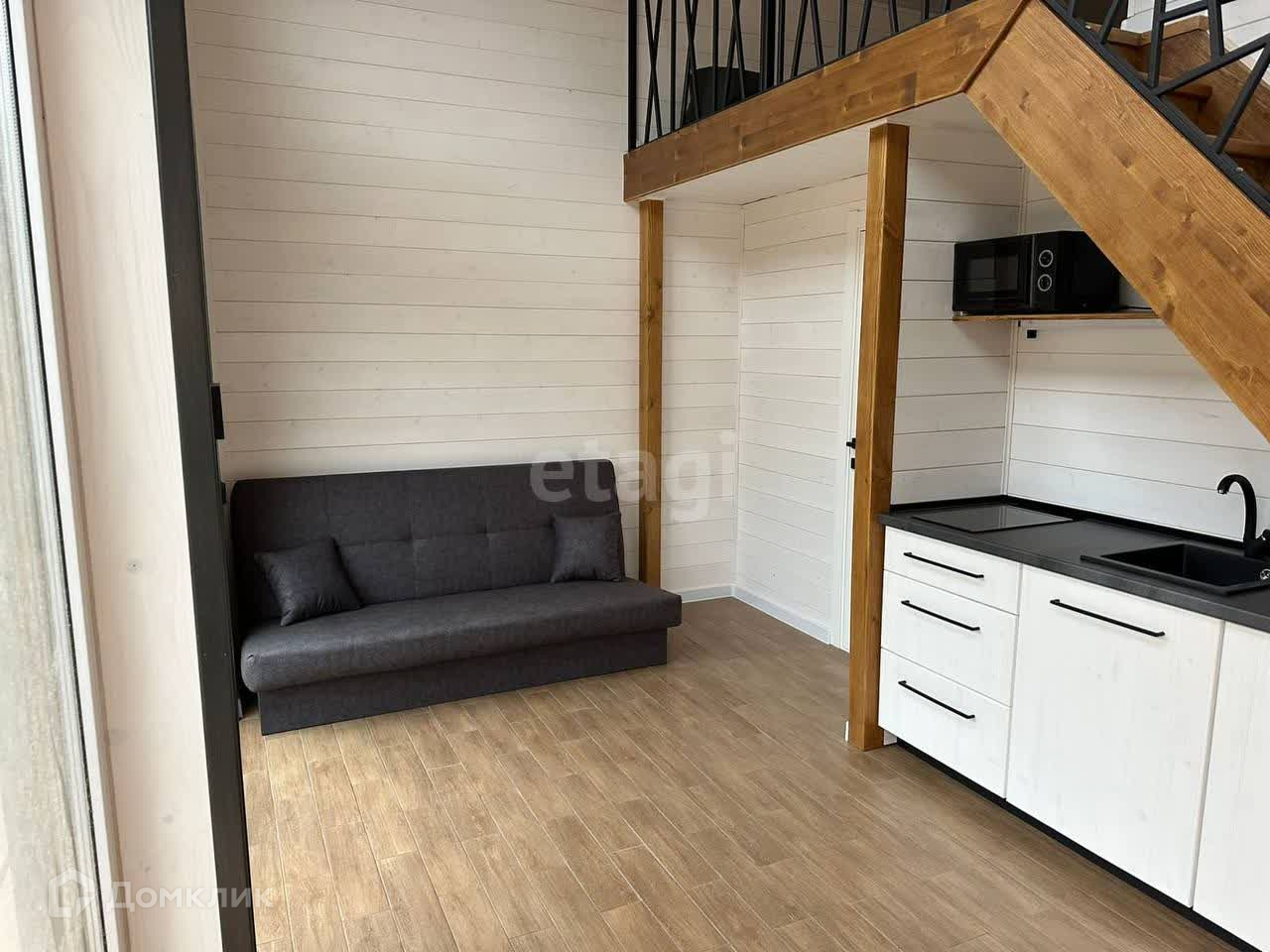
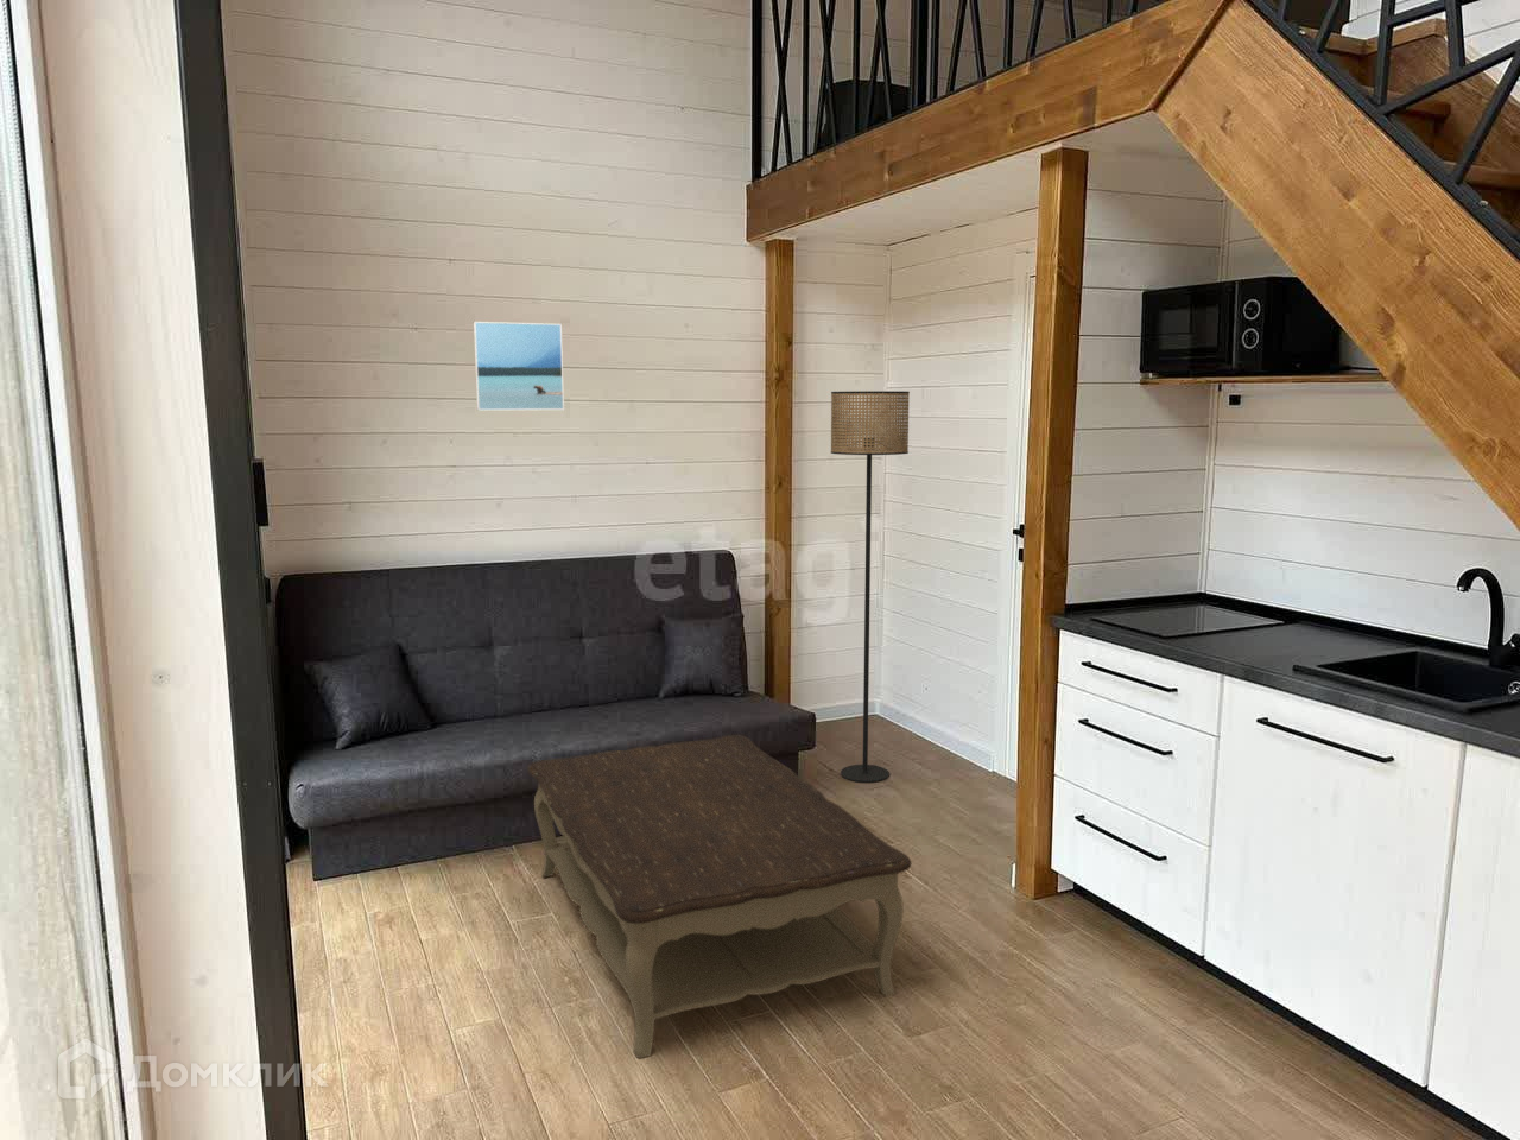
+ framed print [473,321,565,412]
+ floor lamp [831,389,911,783]
+ coffee table [527,734,913,1060]
